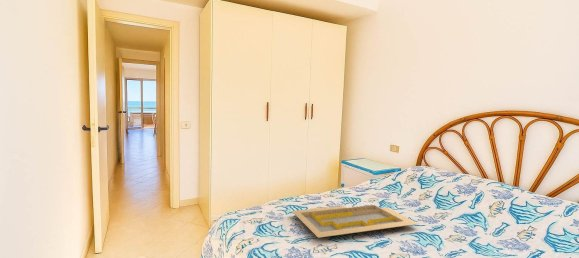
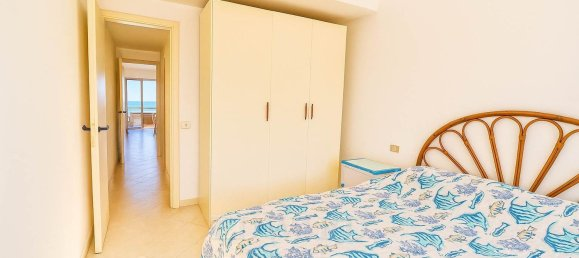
- serving tray [291,204,419,239]
